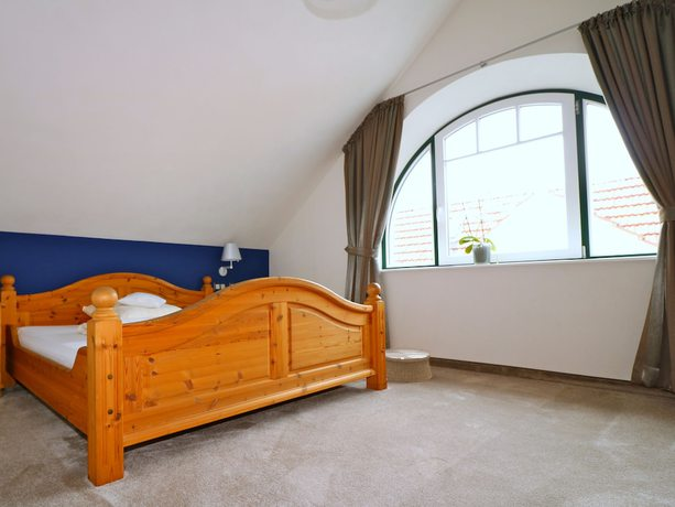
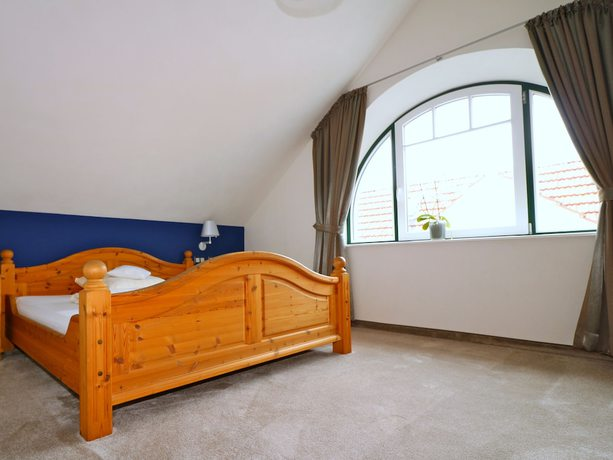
- woven basket [384,347,433,384]
